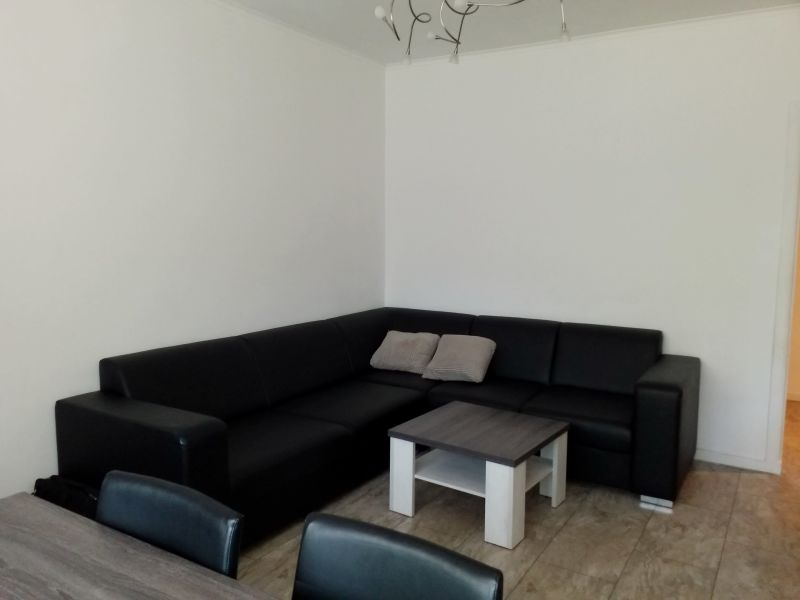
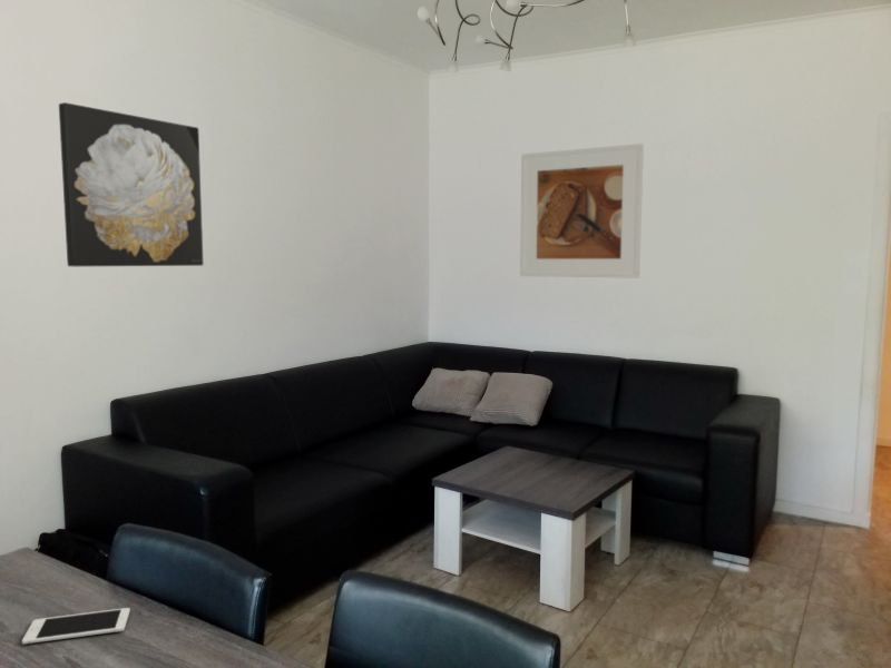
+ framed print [519,143,645,279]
+ wall art [58,101,205,267]
+ cell phone [21,607,131,646]
